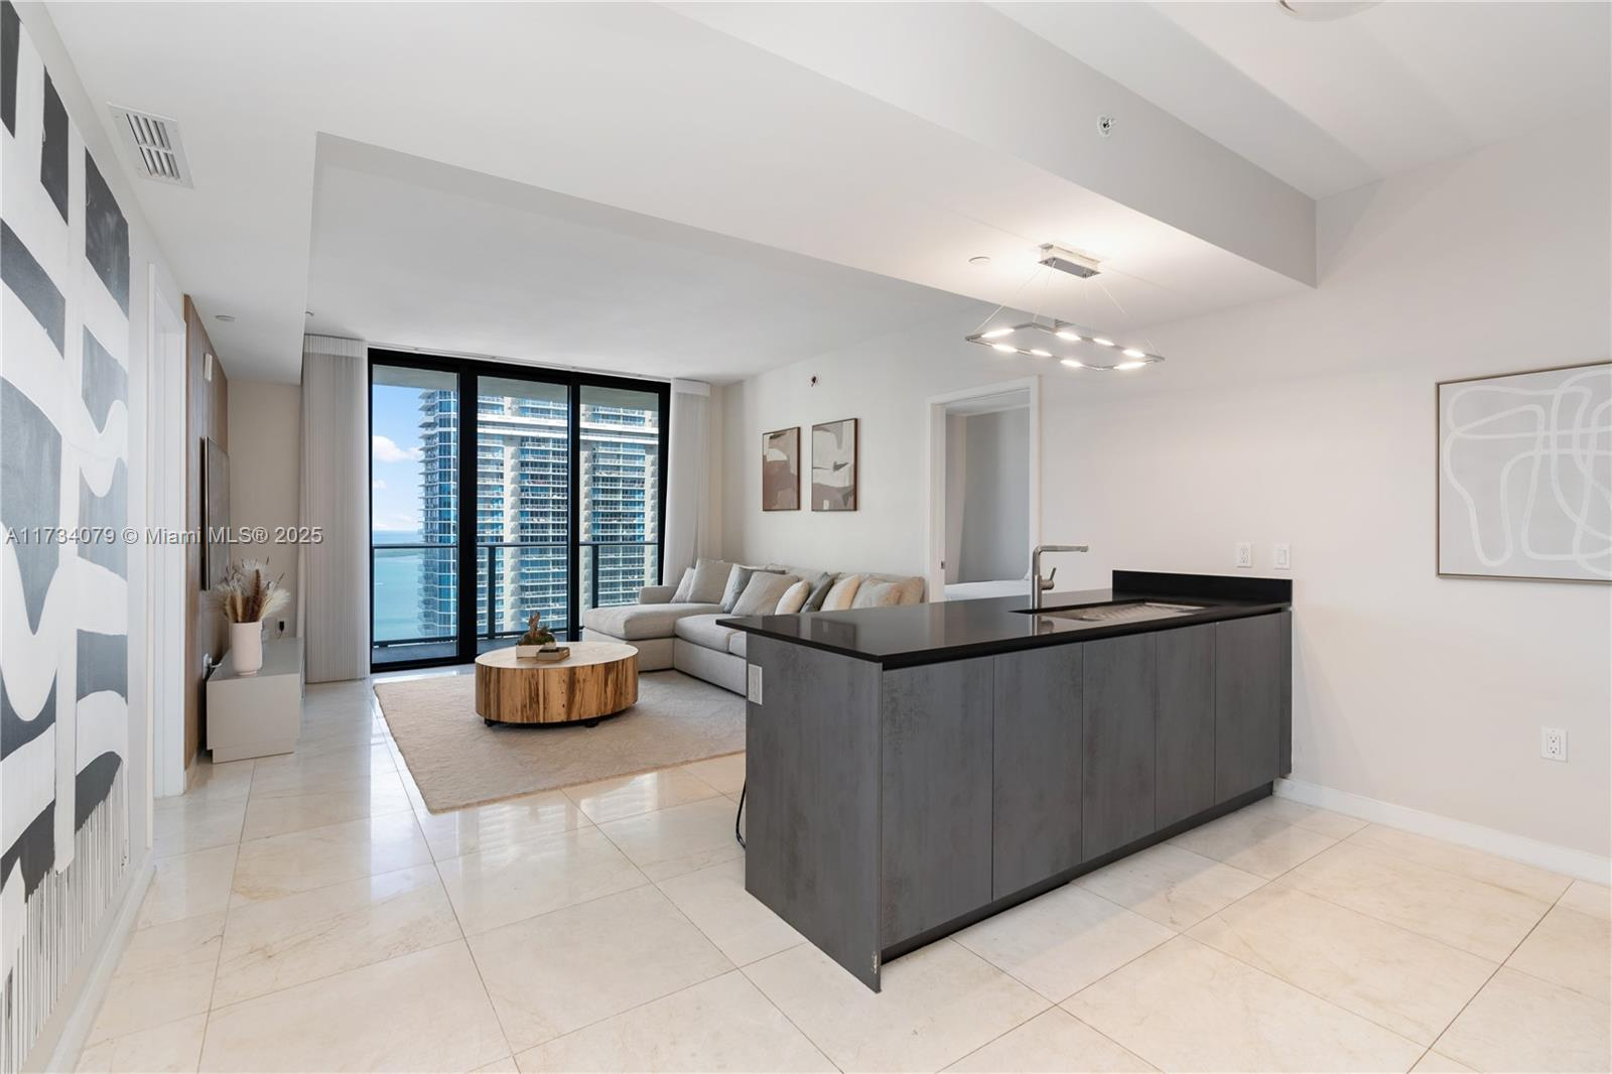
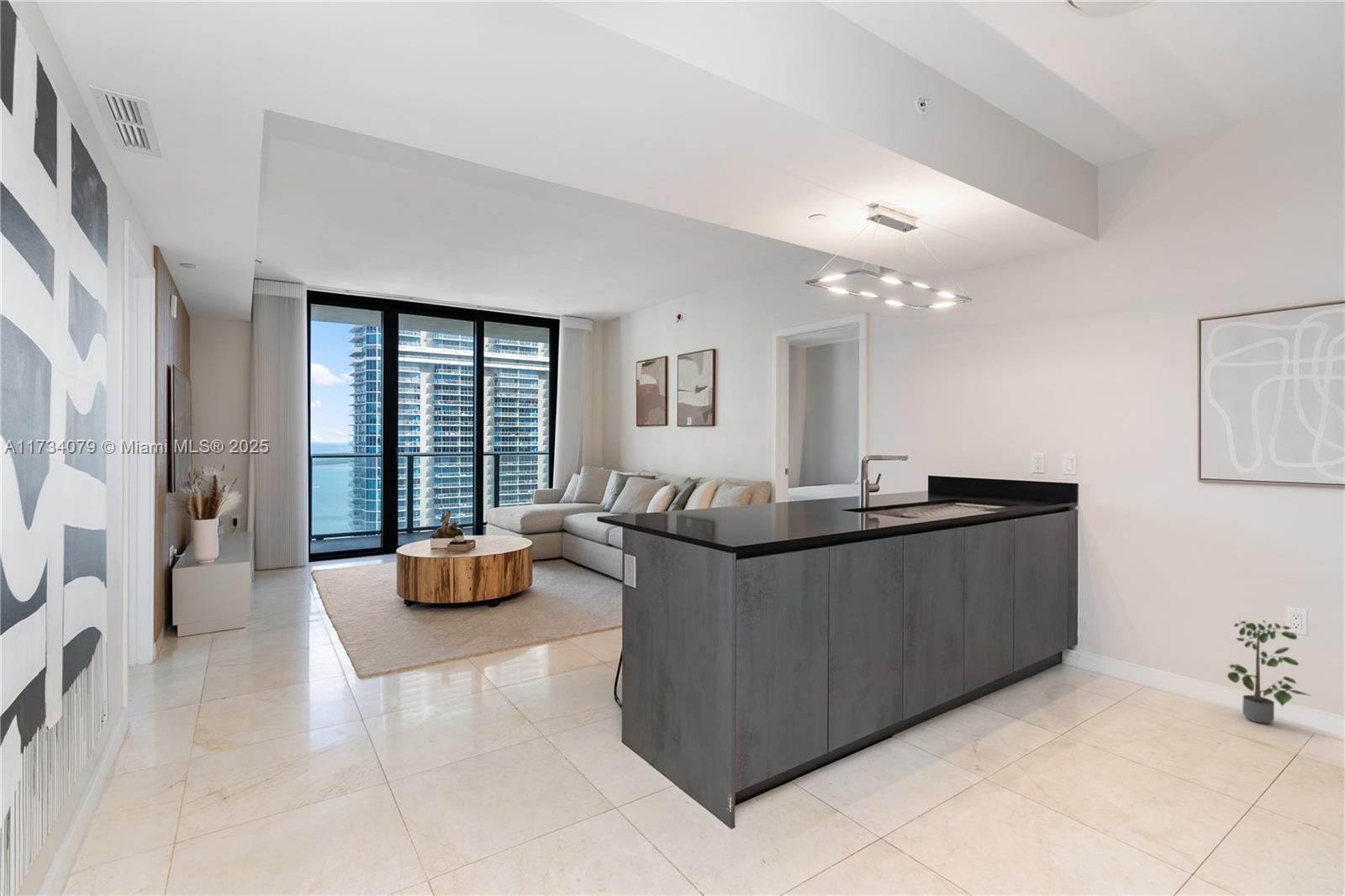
+ potted plant [1226,618,1311,725]
